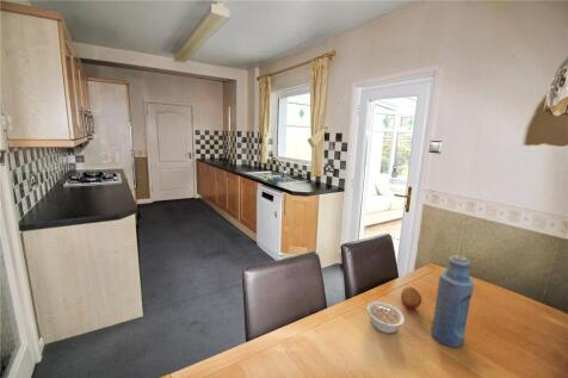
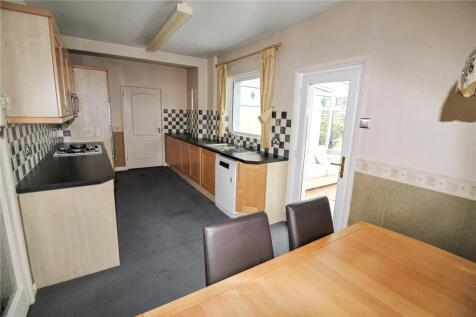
- fruit [400,286,422,310]
- legume [366,300,406,335]
- bottle [430,254,475,348]
